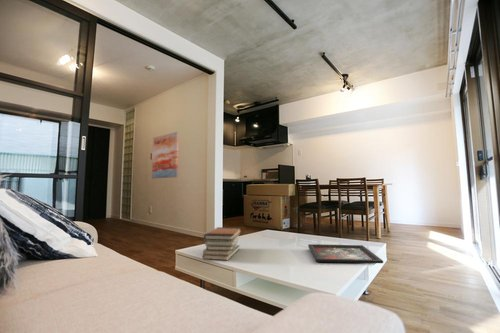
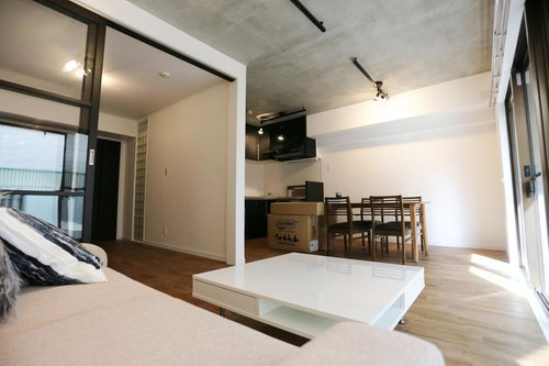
- decorative tray [307,243,384,264]
- book stack [201,226,242,261]
- wall art [151,131,180,179]
